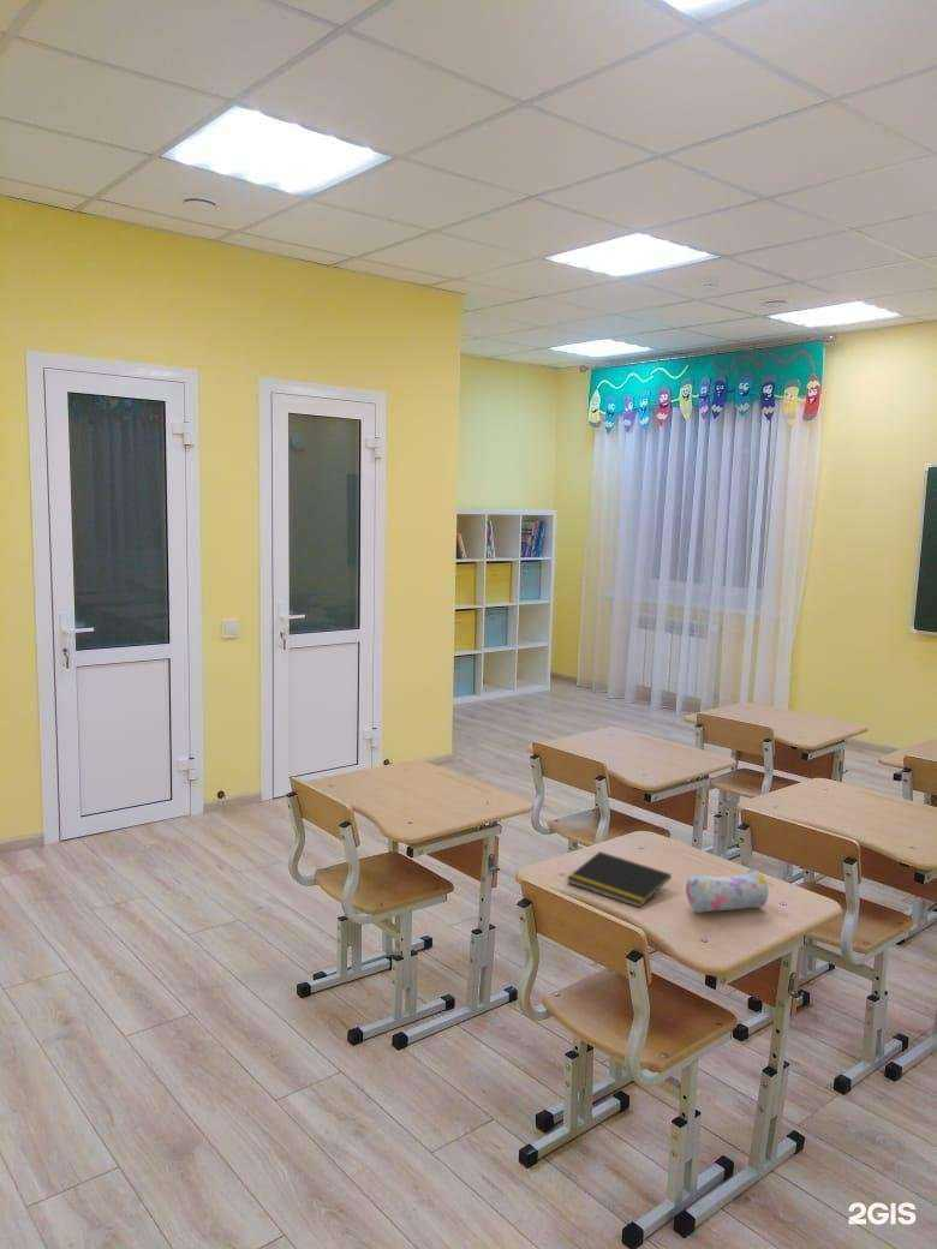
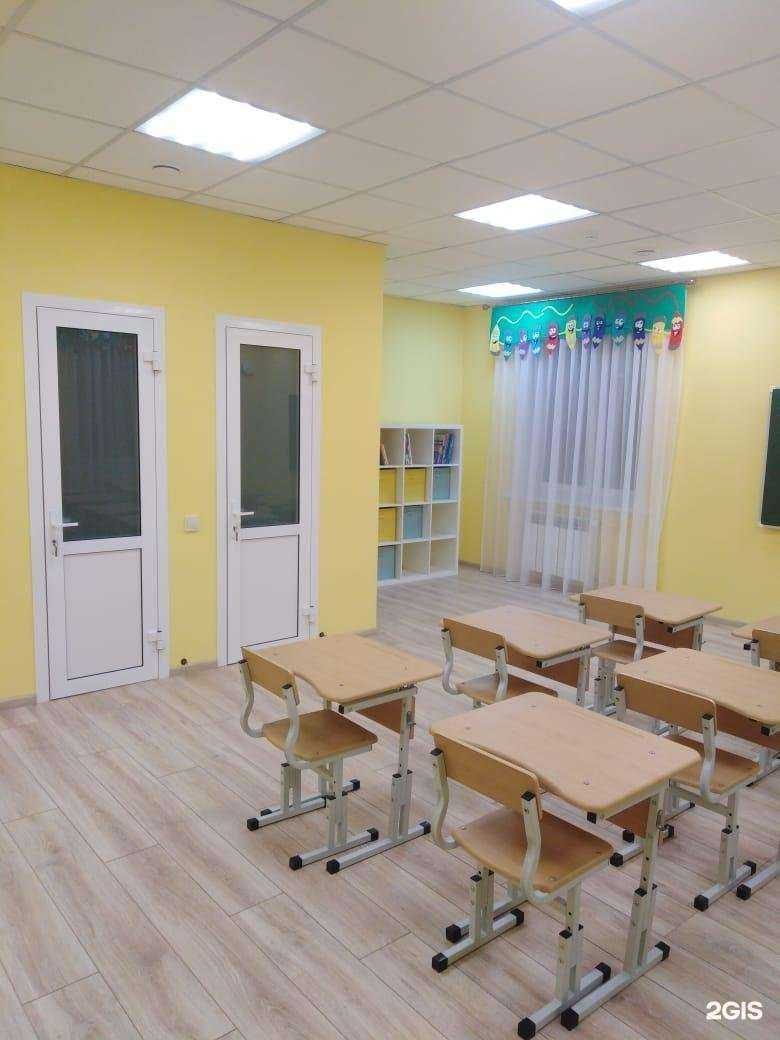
- notepad [566,850,673,909]
- pencil case [685,868,769,914]
